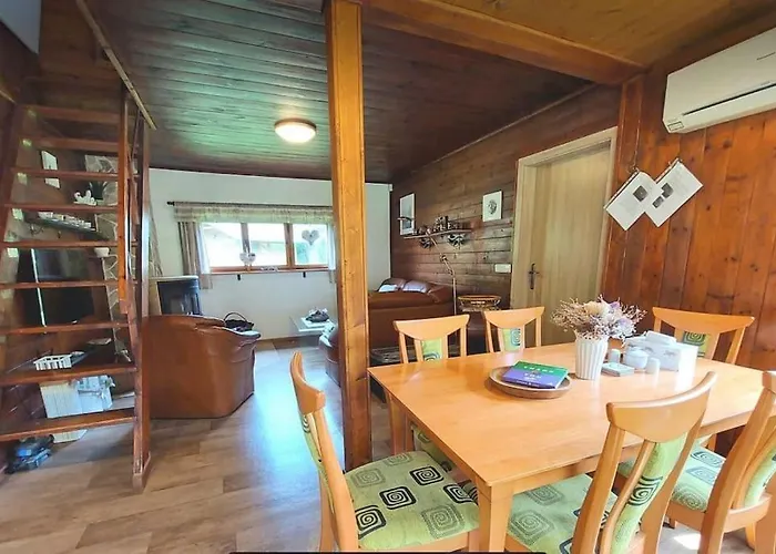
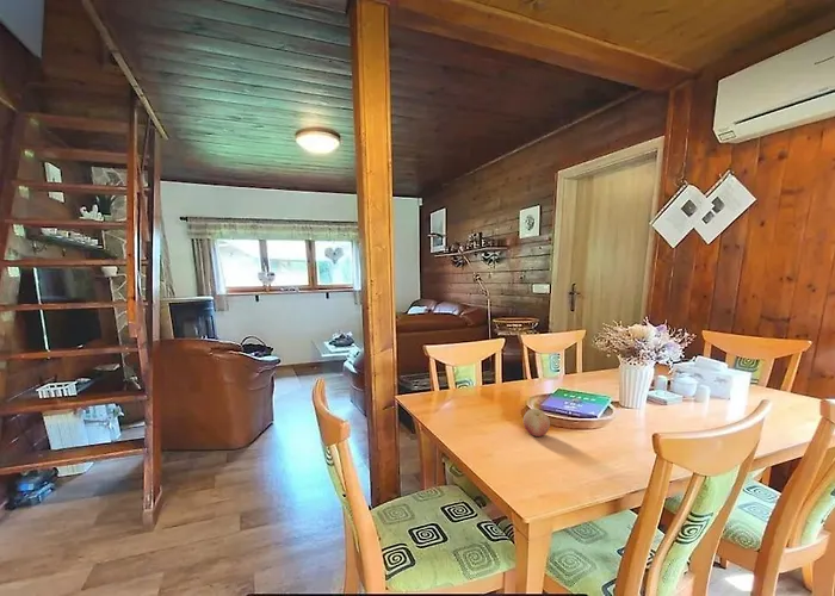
+ fruit [522,408,551,437]
